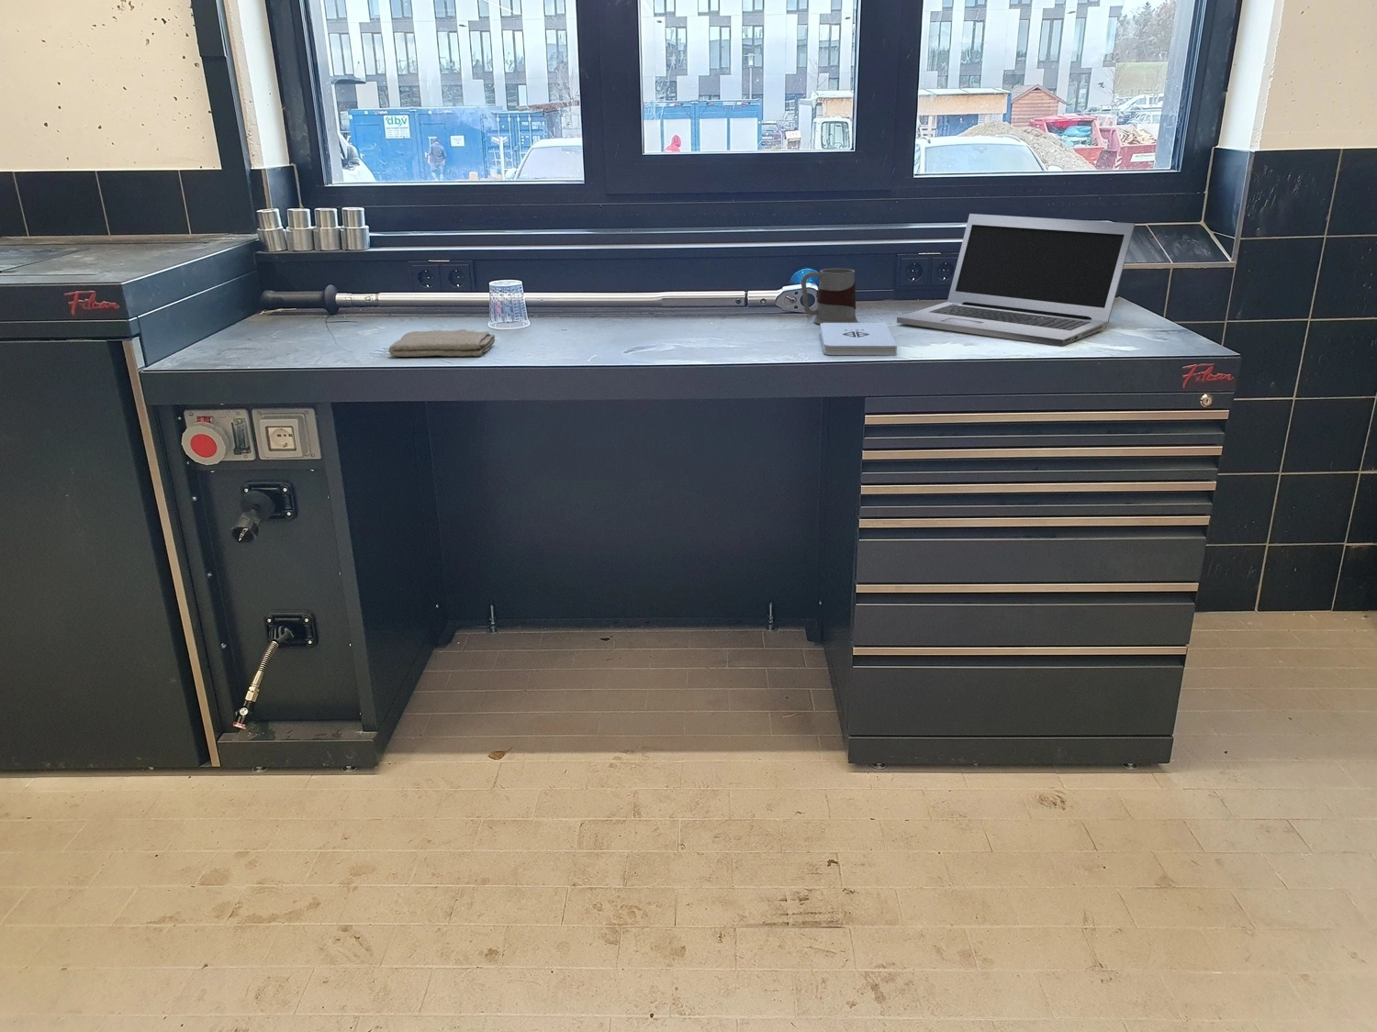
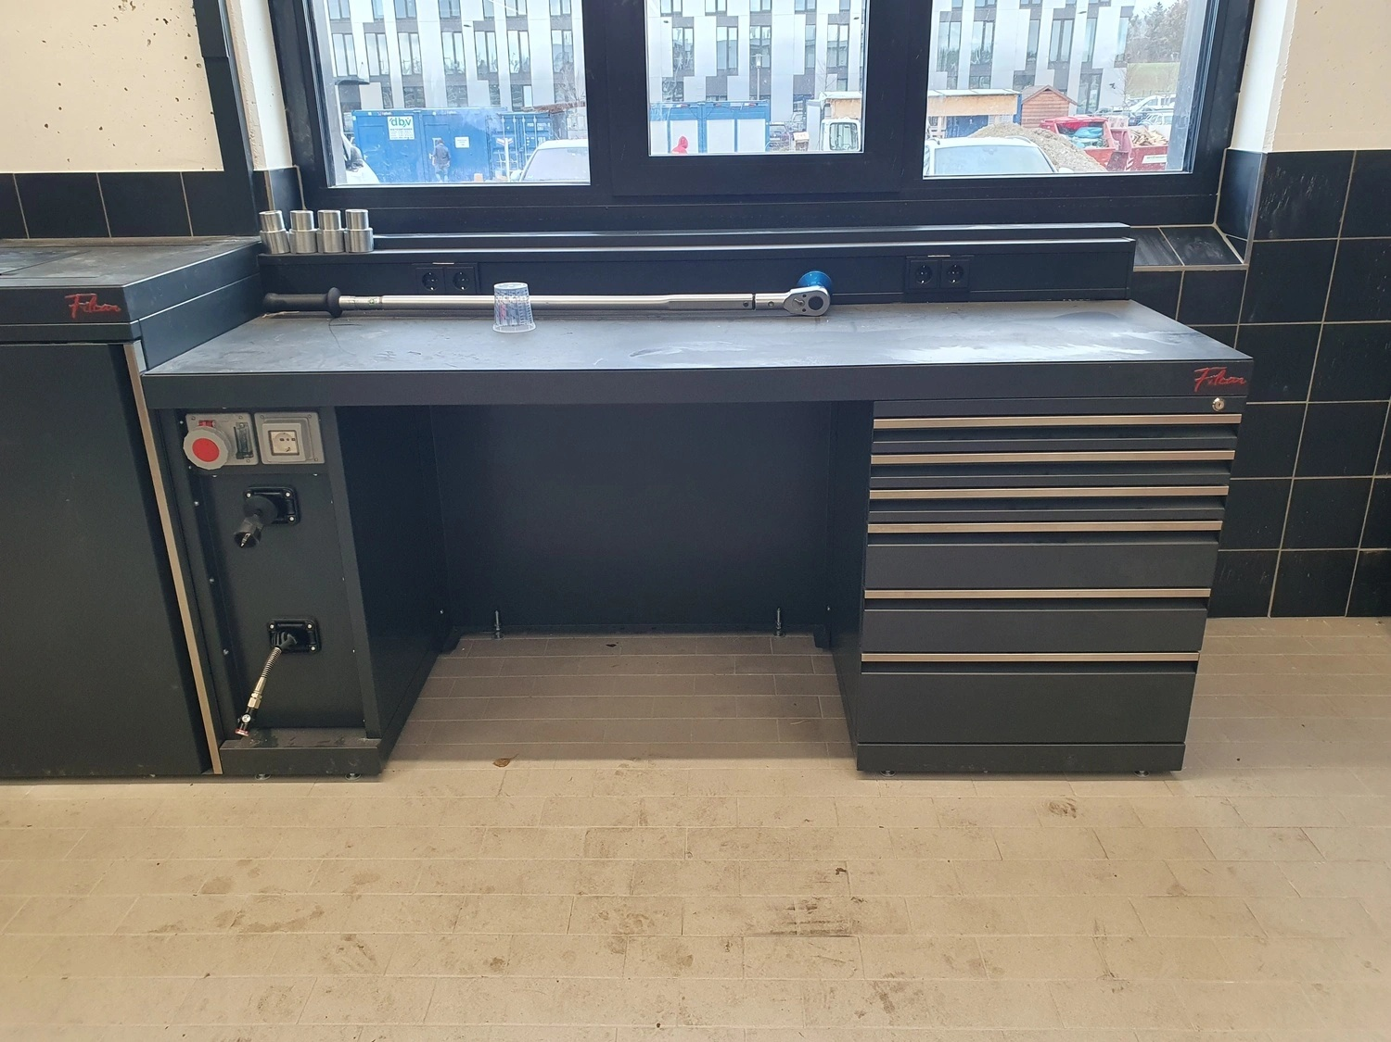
- mug [800,268,859,325]
- laptop [896,212,1136,347]
- notepad [819,322,898,356]
- washcloth [388,328,496,358]
